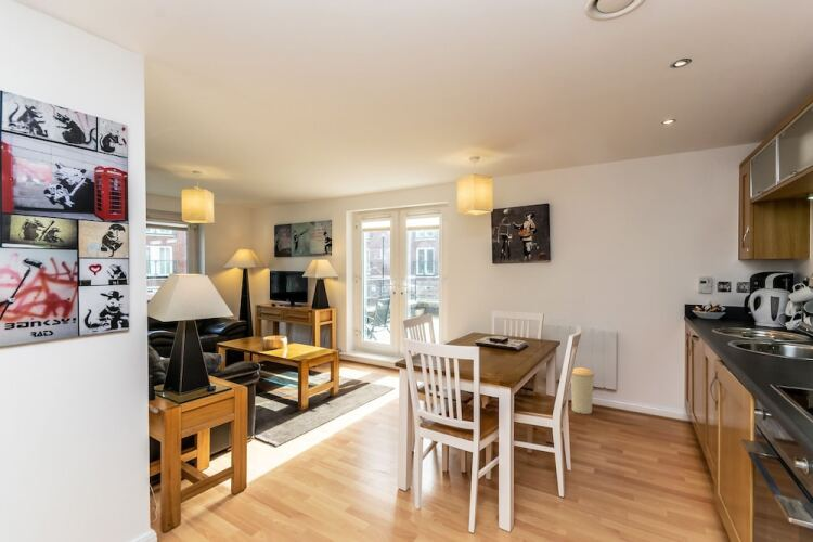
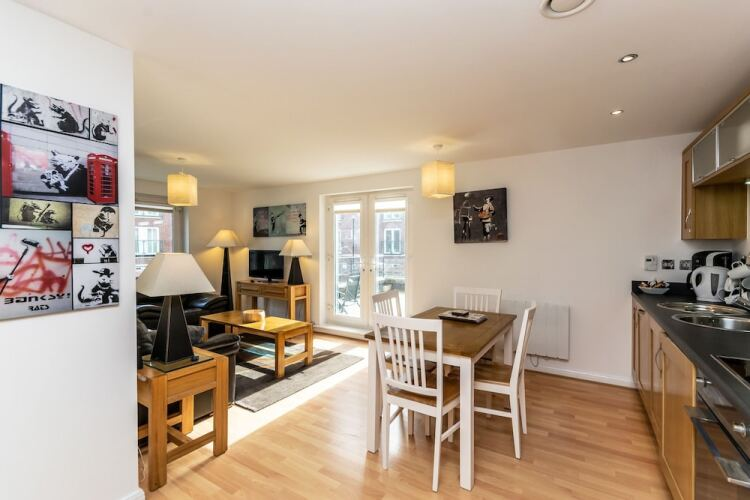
- trash can [570,366,596,415]
